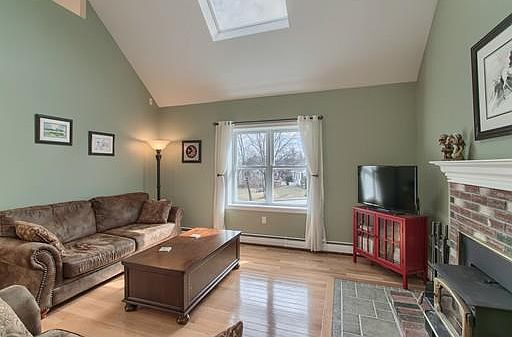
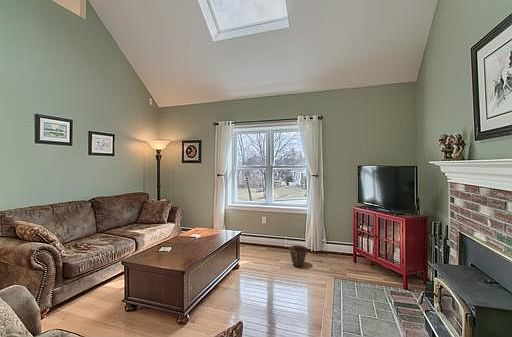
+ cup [288,244,309,268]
